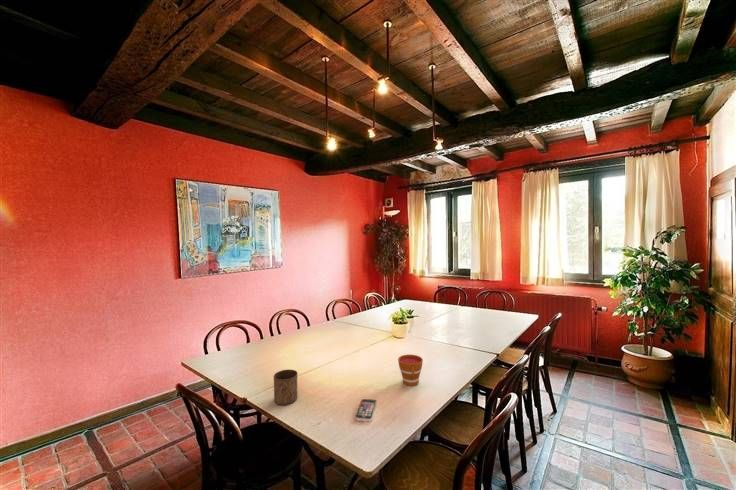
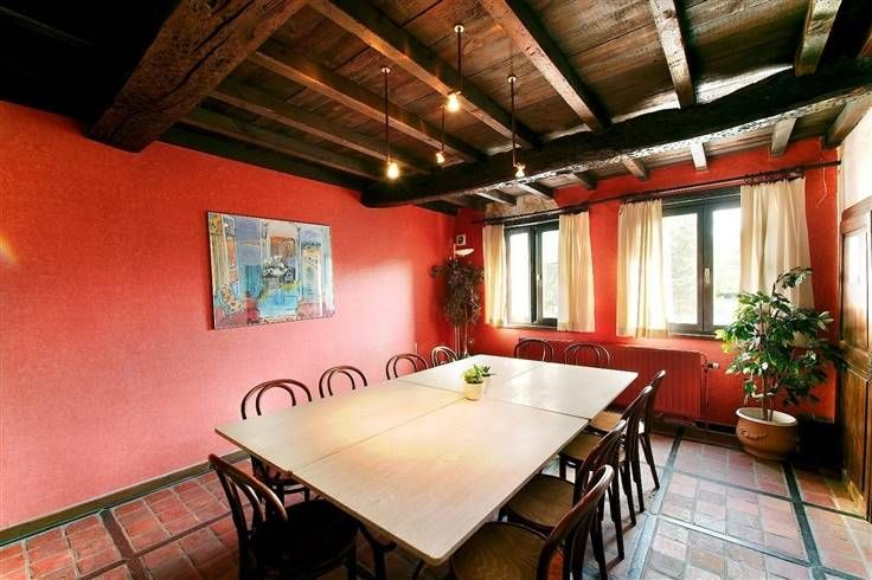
- cup [273,369,299,406]
- cup [397,354,424,387]
- smartphone [354,398,377,423]
